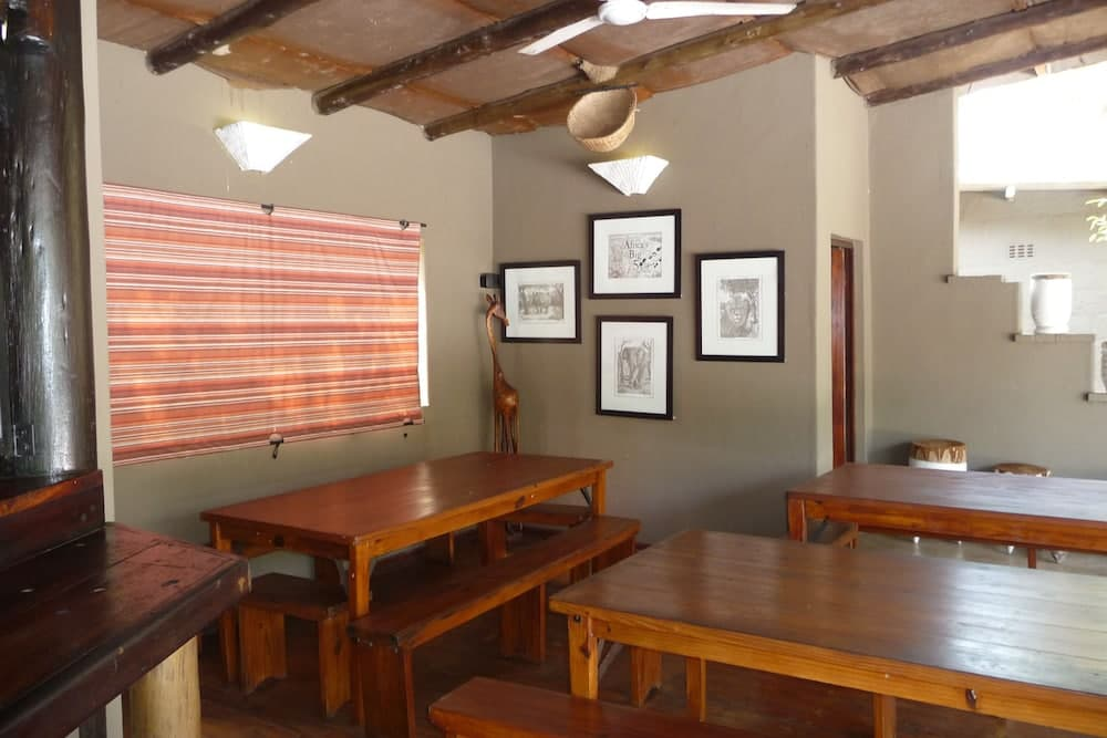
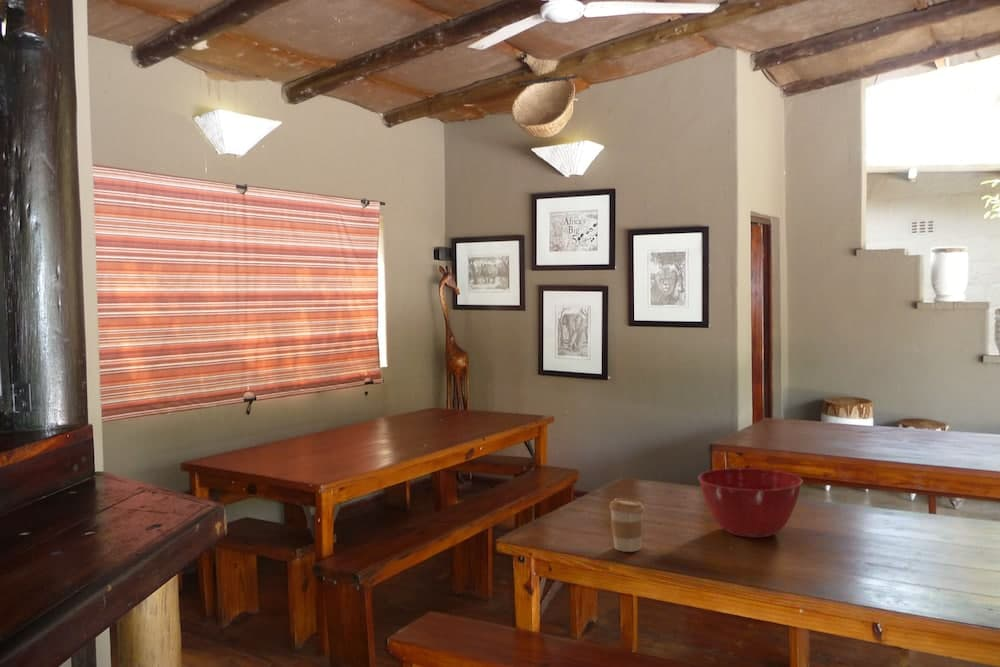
+ coffee cup [608,497,646,553]
+ mixing bowl [697,467,804,539]
